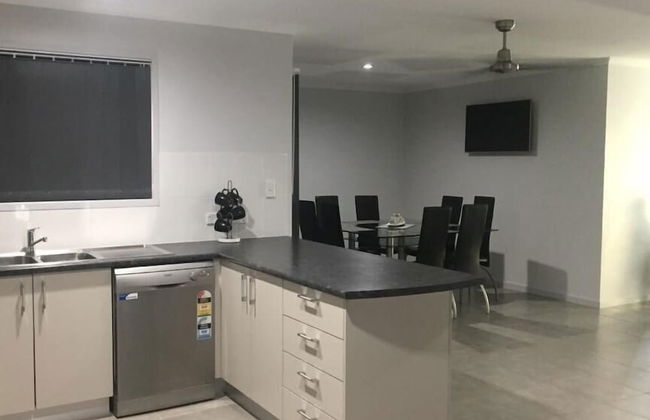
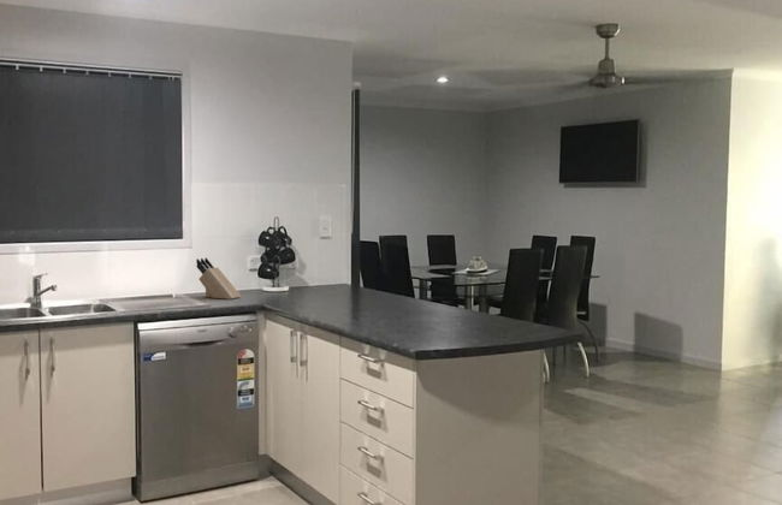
+ knife block [195,256,243,301]
